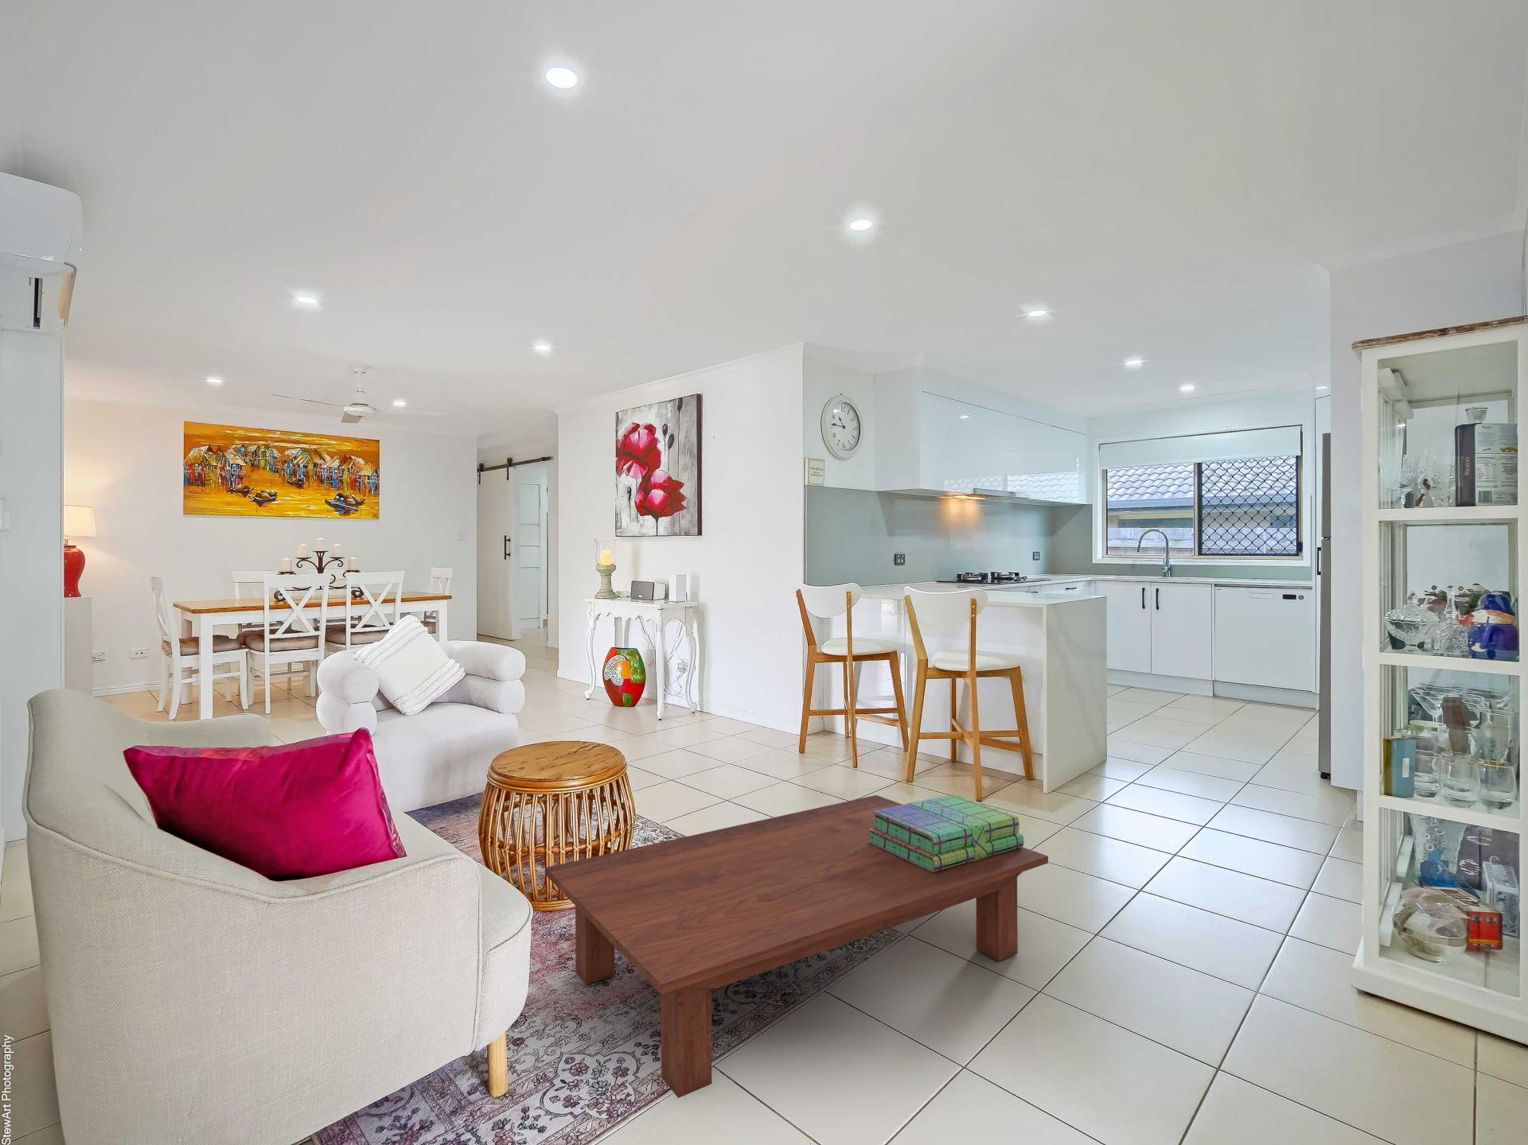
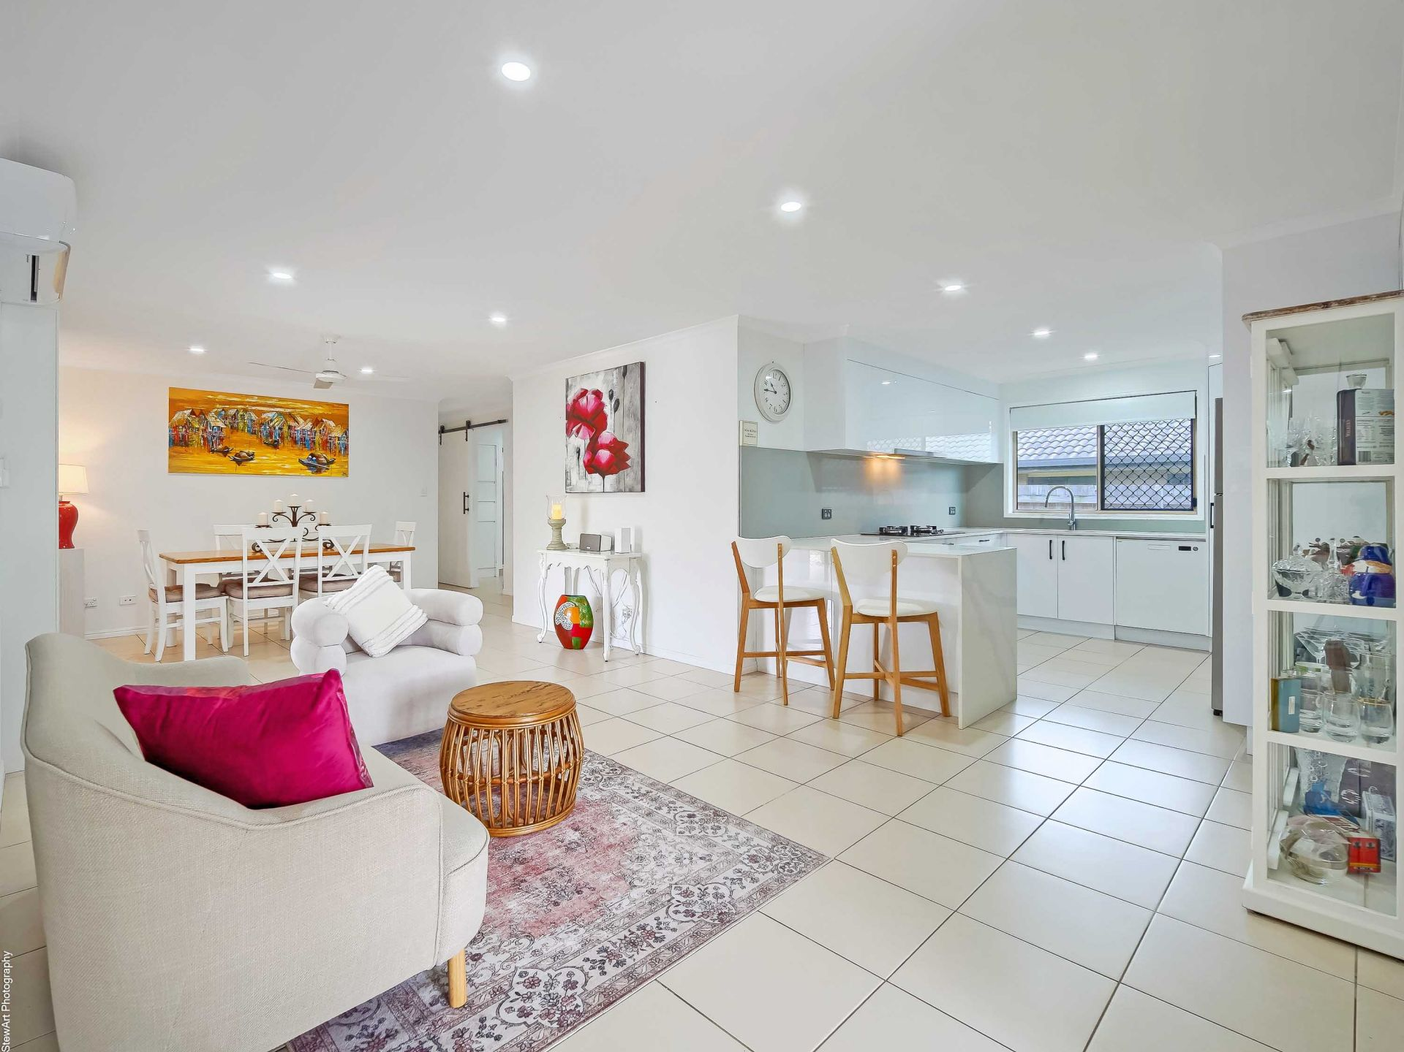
- coffee table [544,794,1049,1099]
- stack of books [869,794,1025,872]
